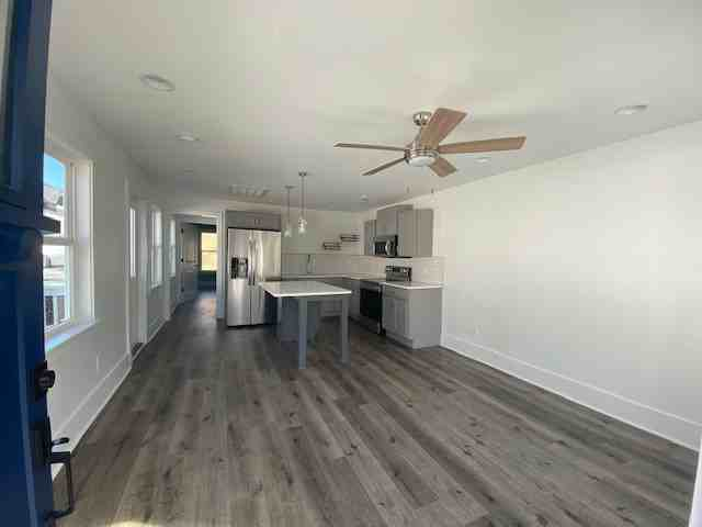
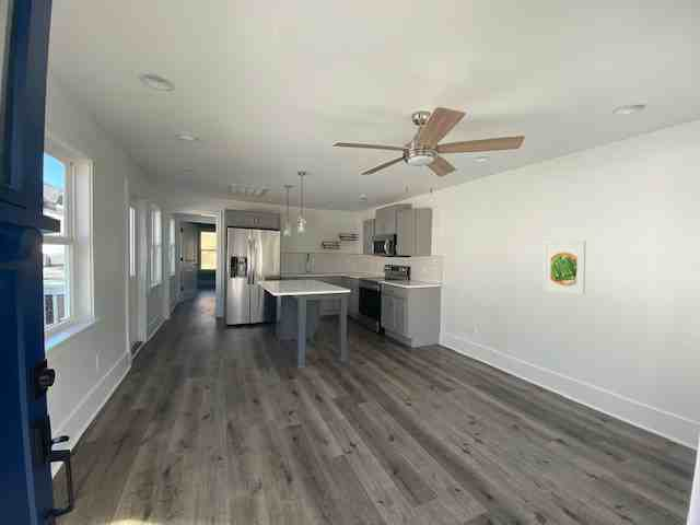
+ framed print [542,240,587,296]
